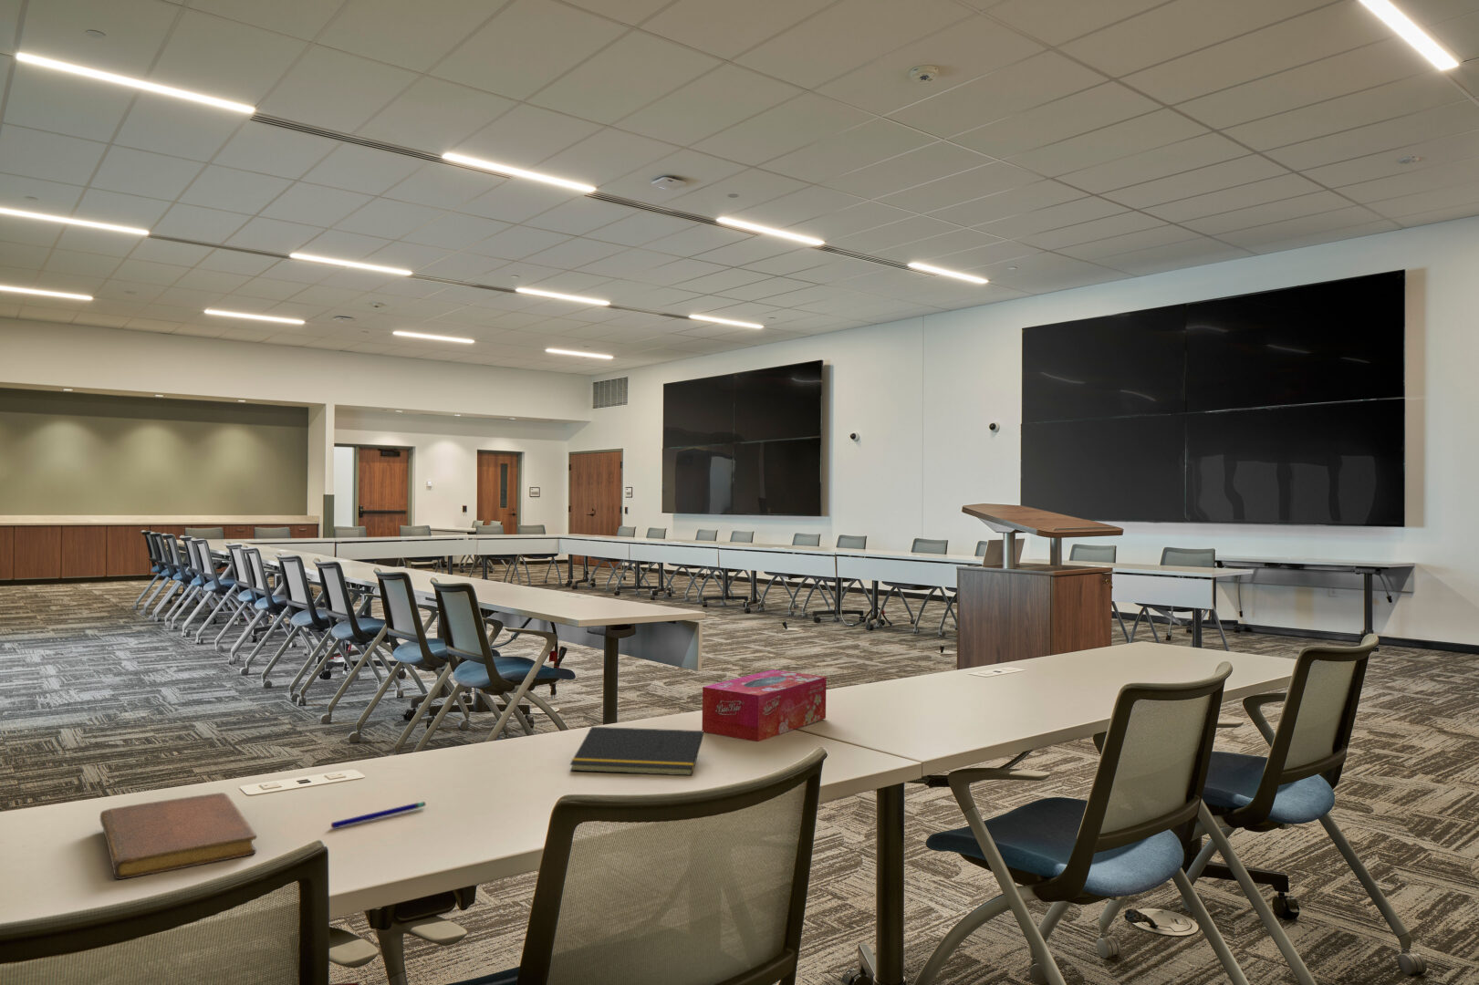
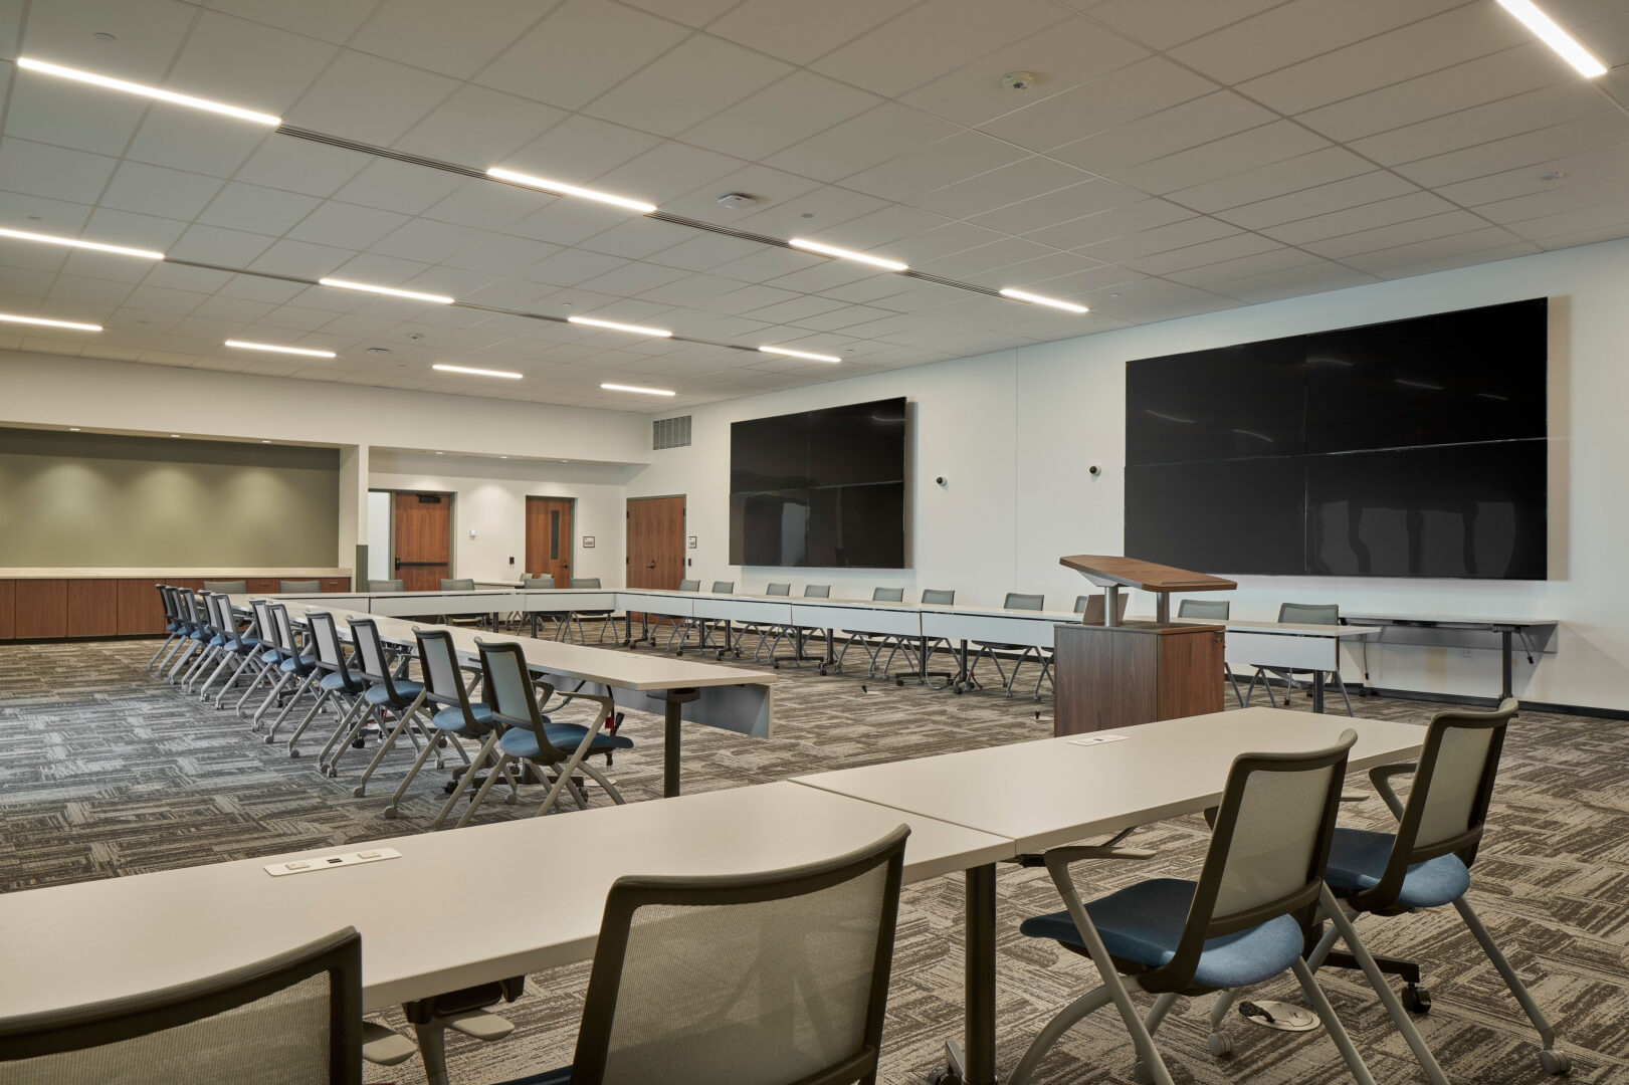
- notebook [99,792,258,881]
- tissue box [700,668,828,742]
- pen [330,800,426,829]
- notepad [570,726,705,776]
